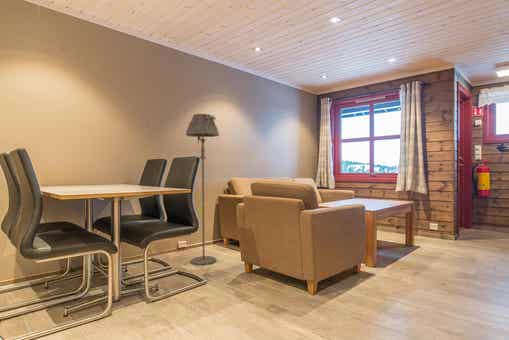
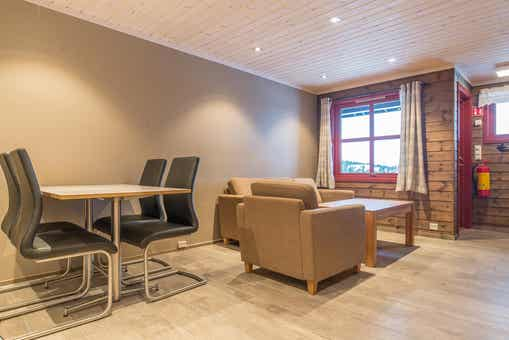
- floor lamp [185,113,220,266]
